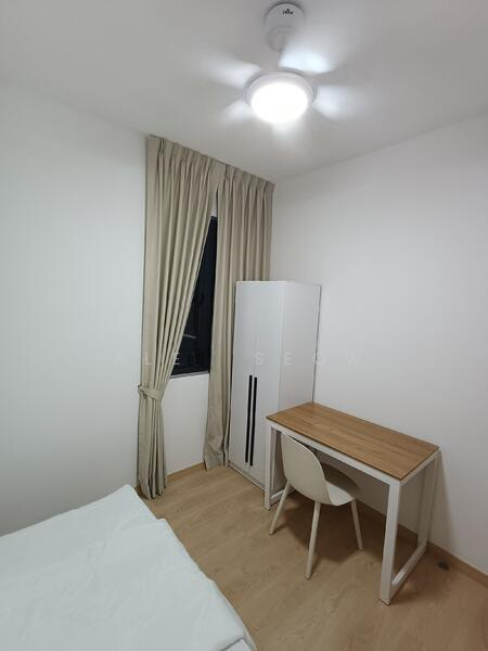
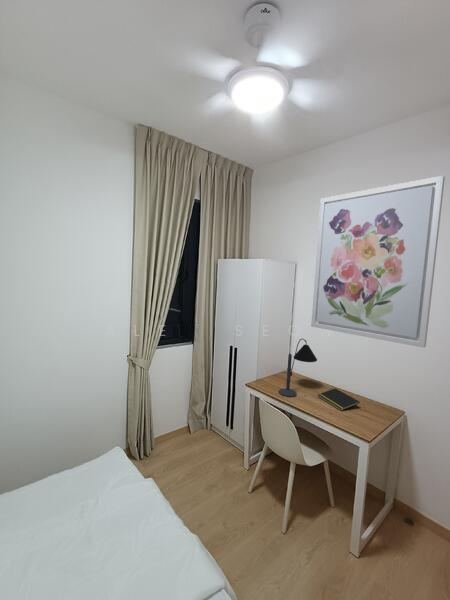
+ wall art [310,175,446,349]
+ notepad [317,387,361,412]
+ desk lamp [278,338,318,398]
